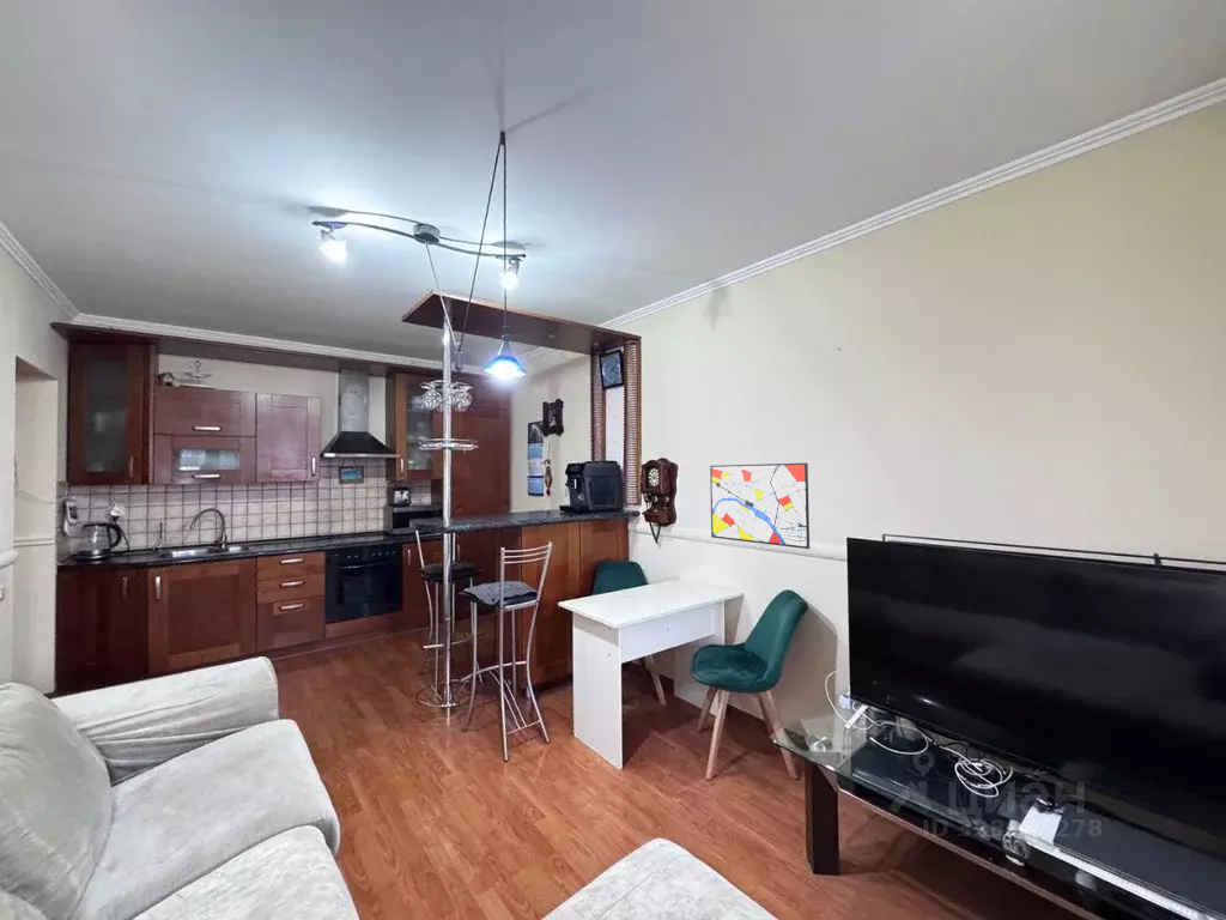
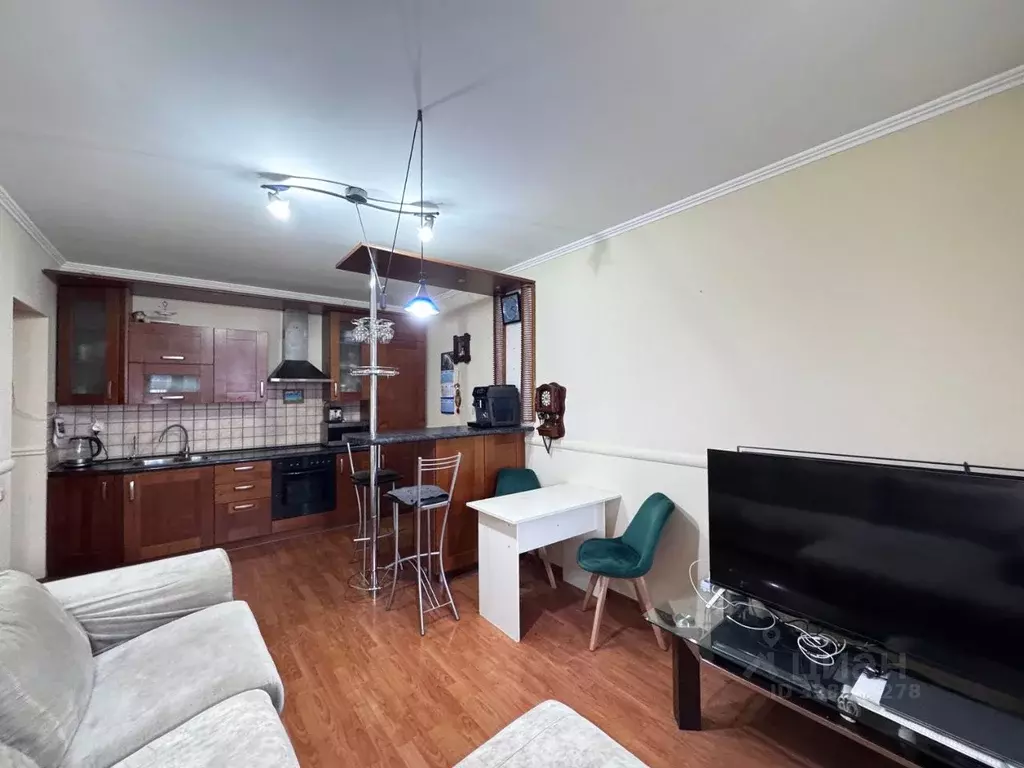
- wall art [709,462,811,550]
